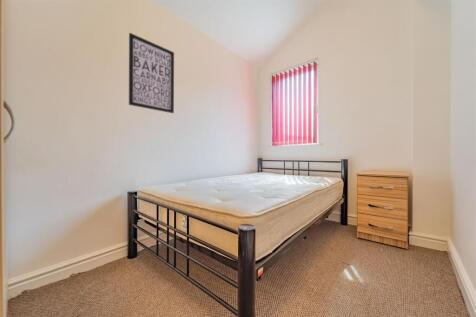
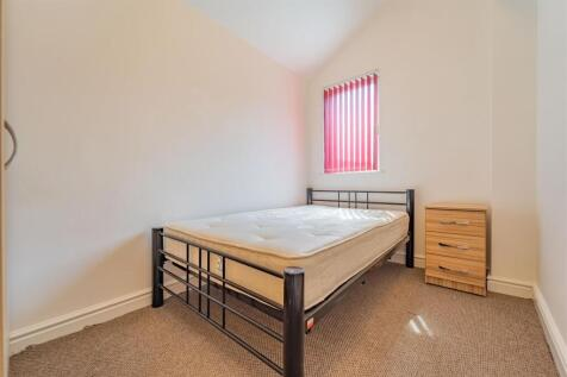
- wall art [128,32,175,114]
